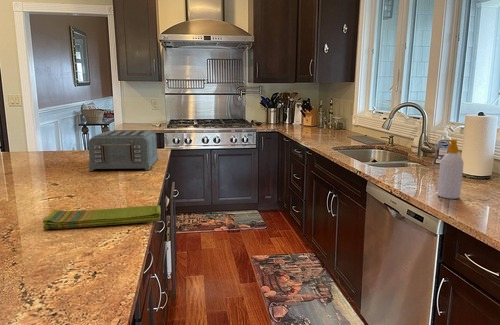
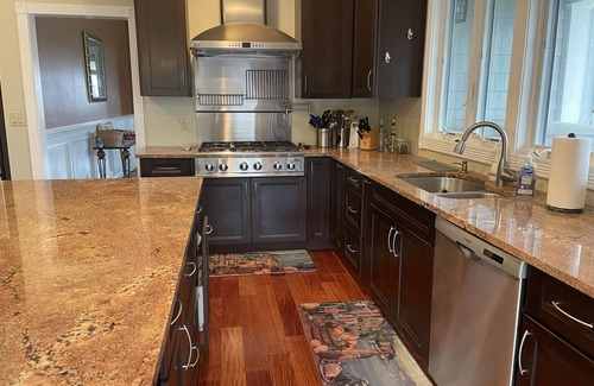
- soap bottle [436,138,465,200]
- toaster [87,130,159,172]
- dish towel [42,204,162,230]
